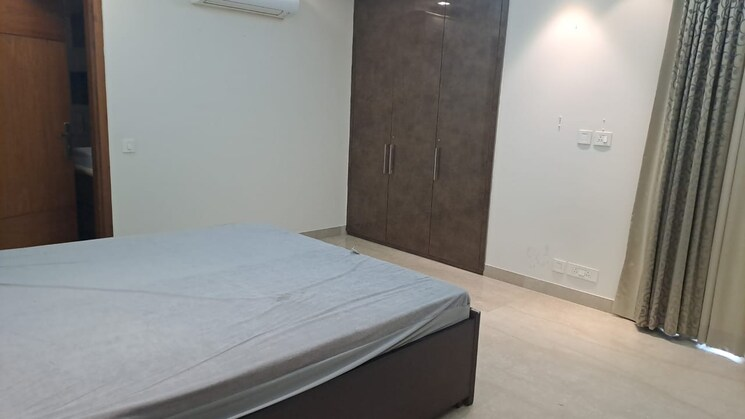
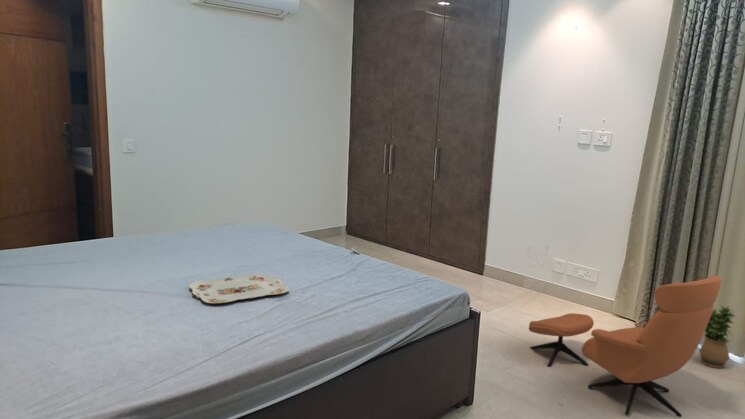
+ serving tray [188,273,290,304]
+ potted plant [698,305,736,369]
+ armchair [528,275,722,418]
